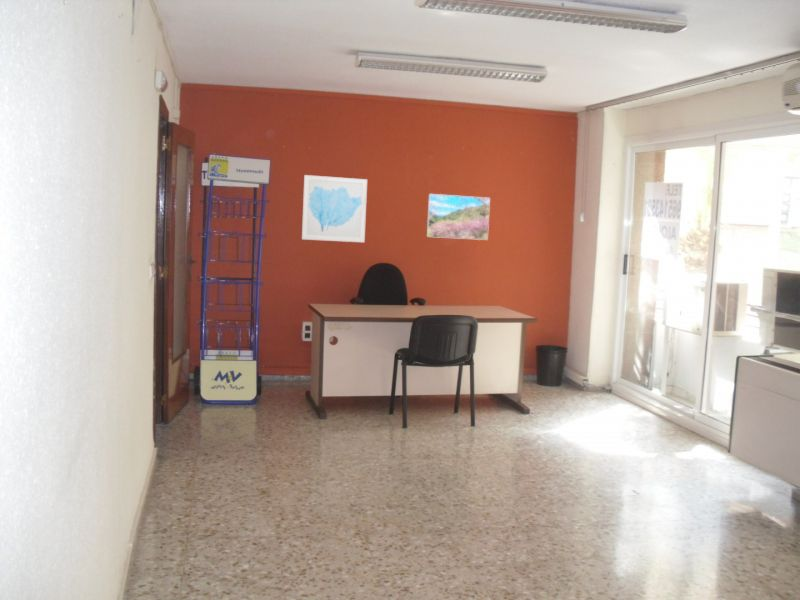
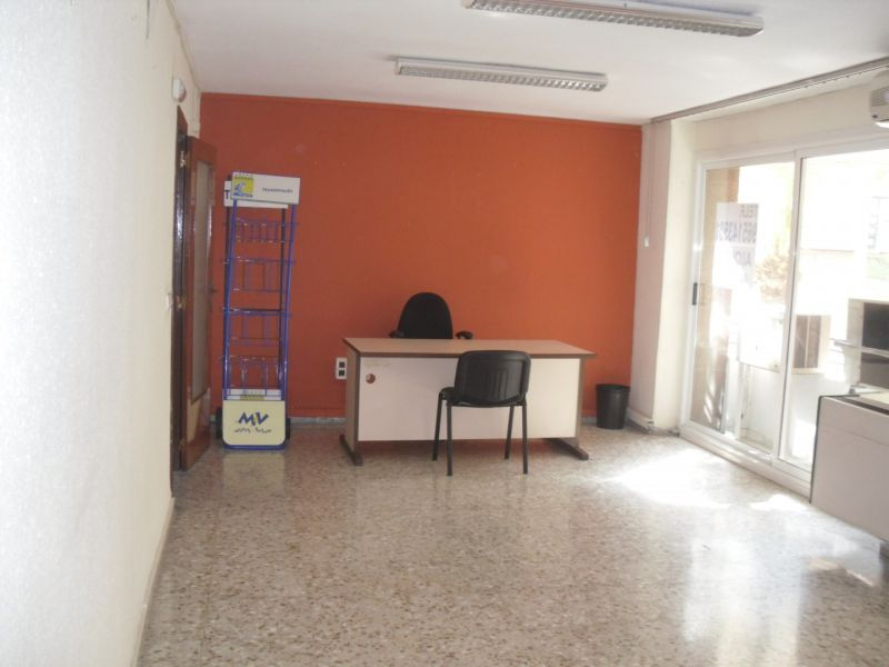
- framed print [426,193,491,241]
- wall art [301,174,368,243]
